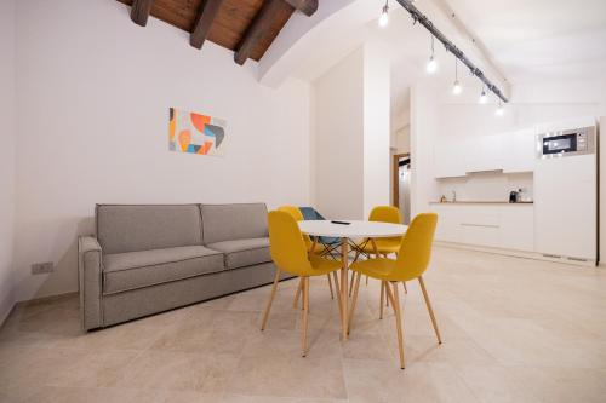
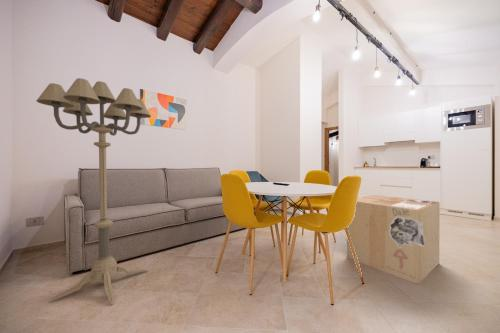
+ floor lamp [35,77,152,306]
+ cardboard box [346,194,441,285]
